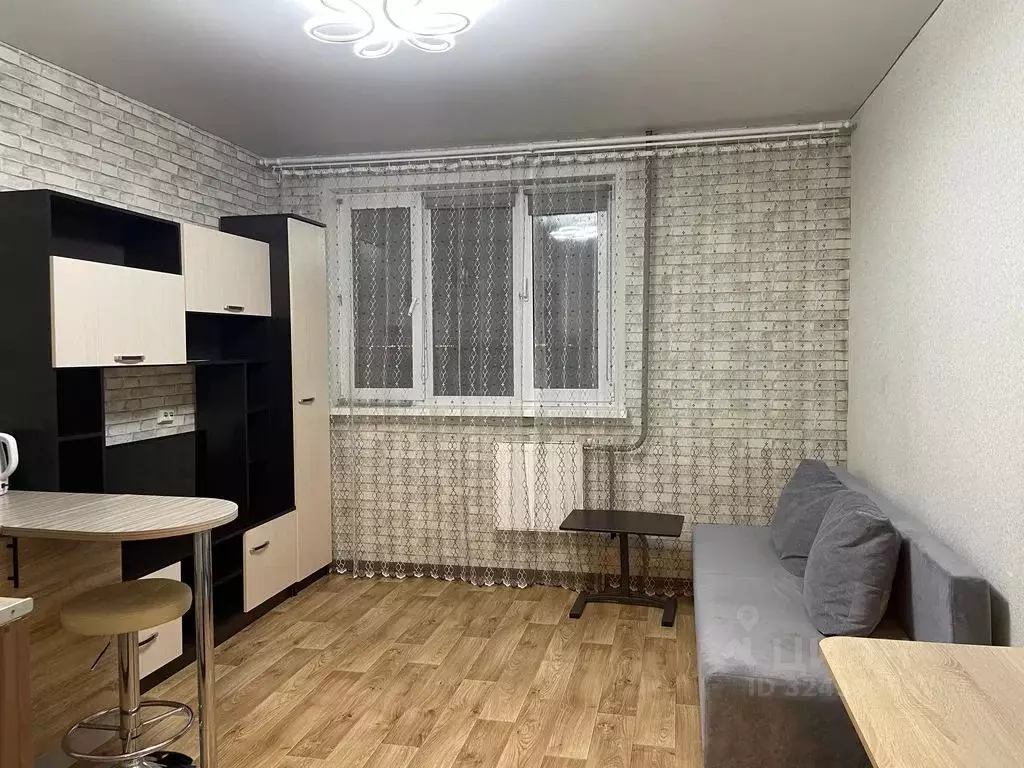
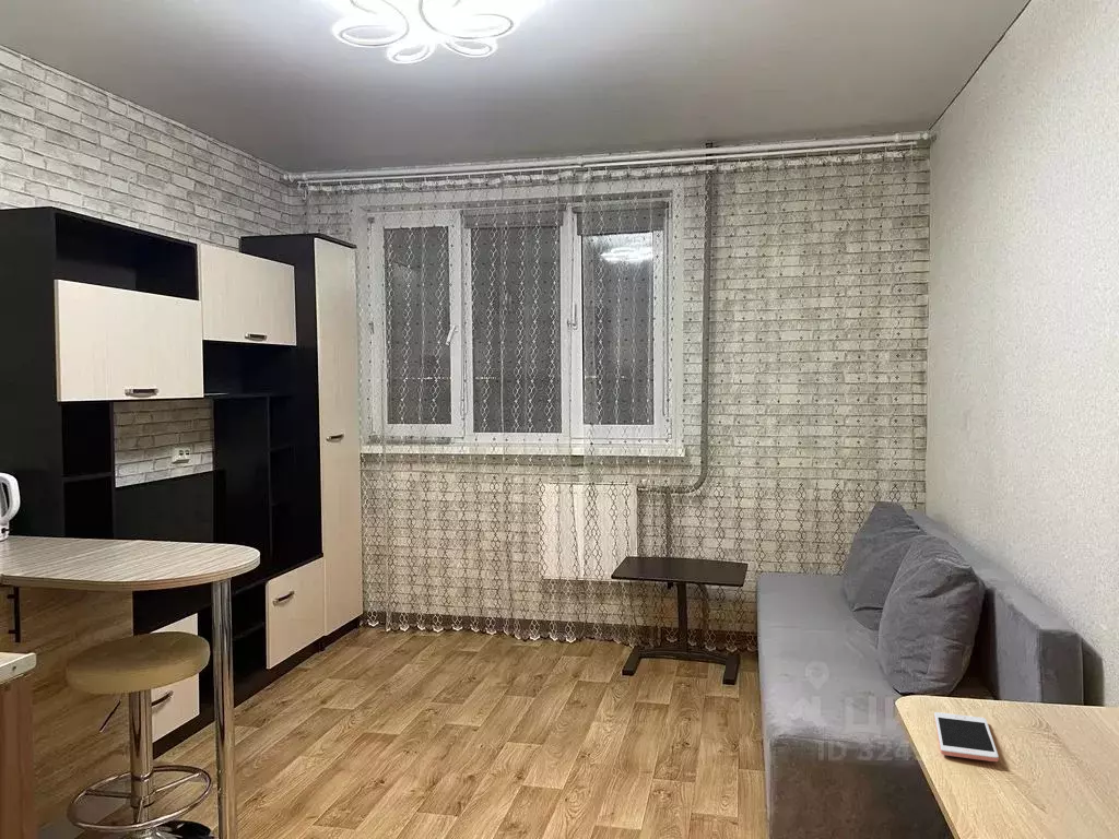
+ cell phone [933,711,1000,763]
